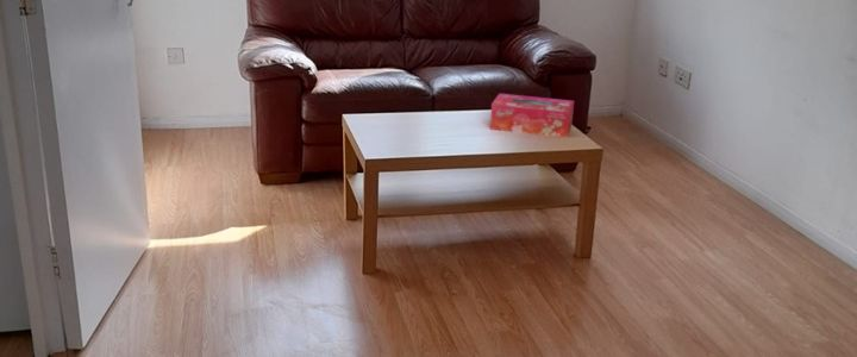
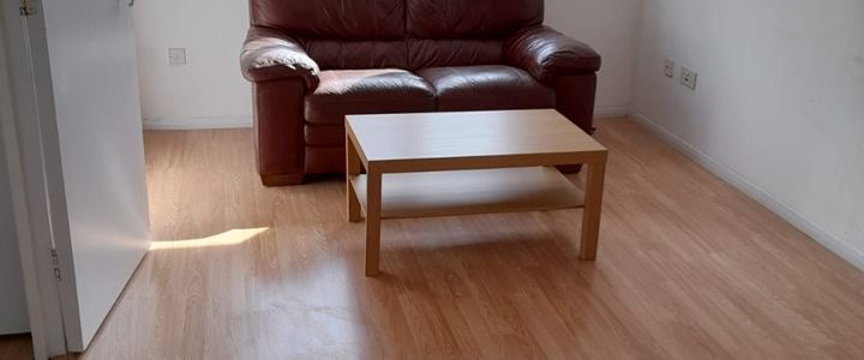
- tissue box [489,93,575,138]
